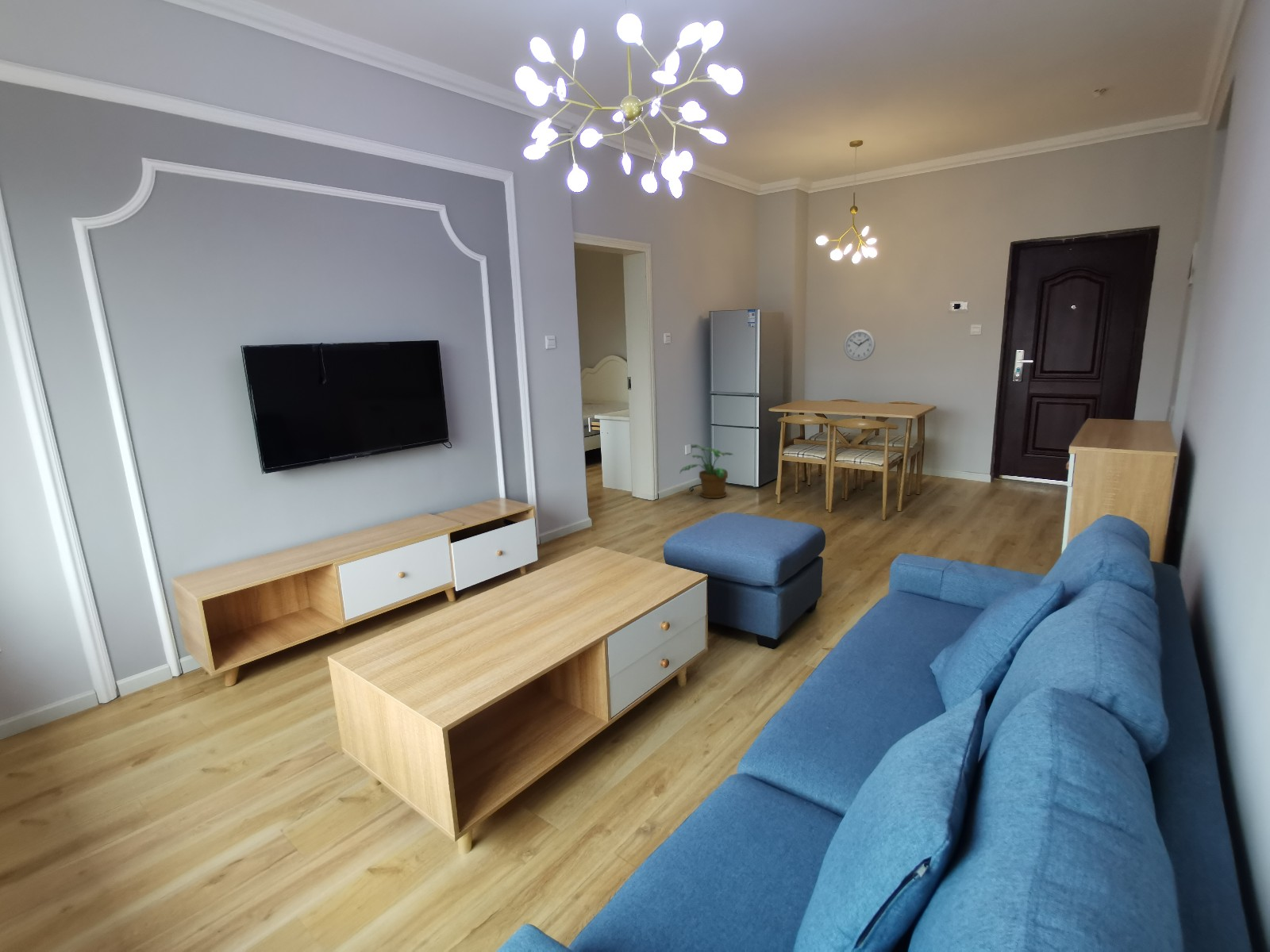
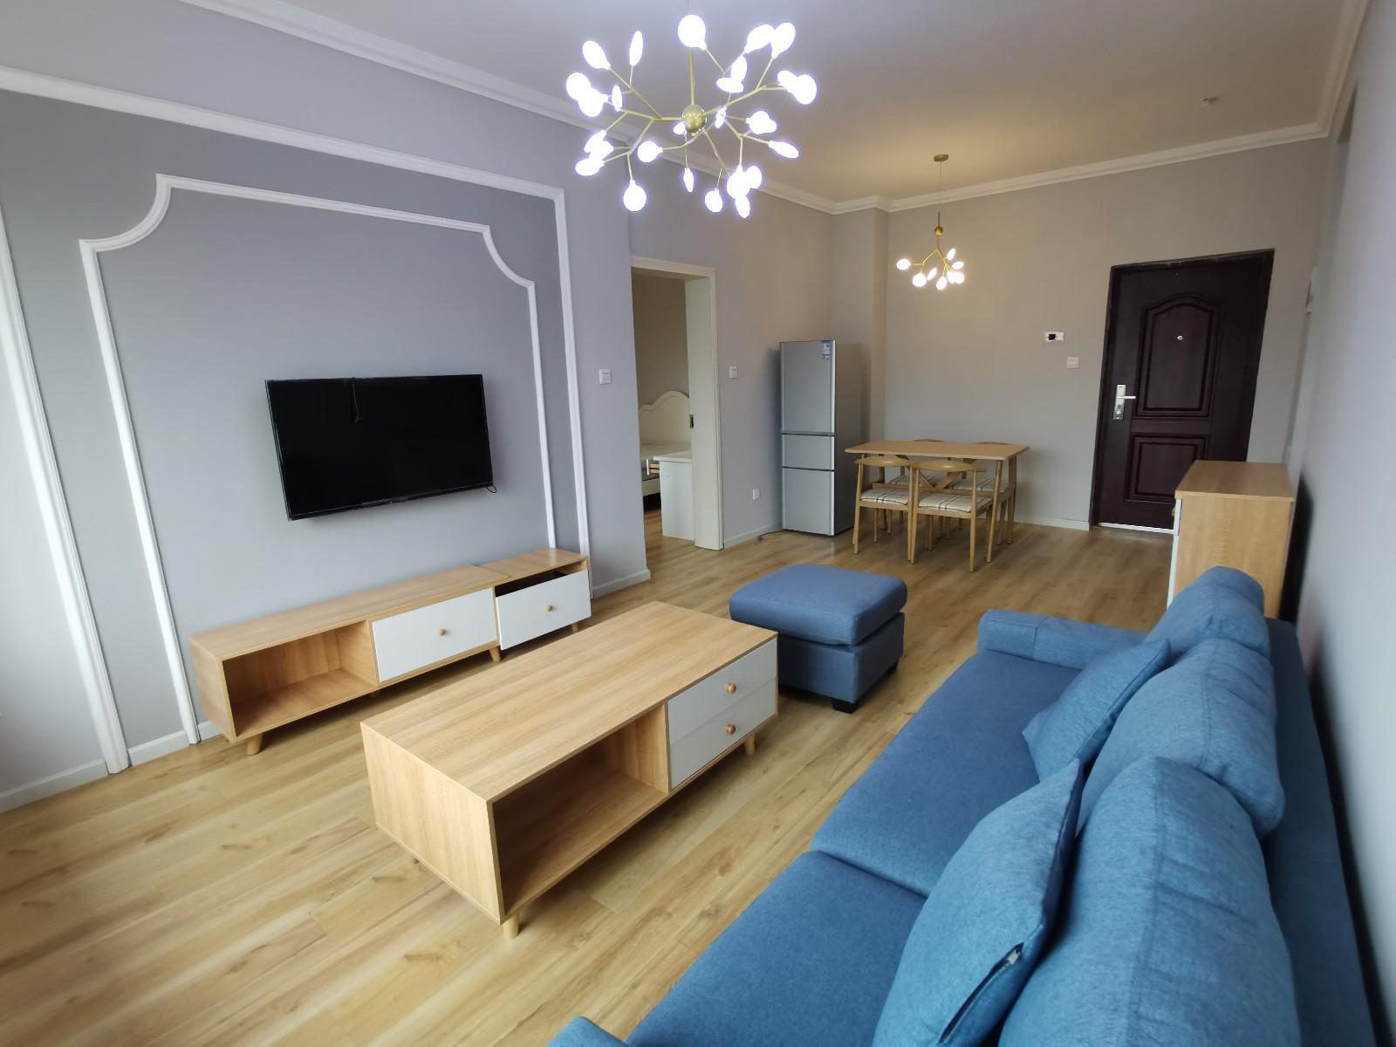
- wall clock [843,328,876,362]
- potted plant [679,443,735,499]
